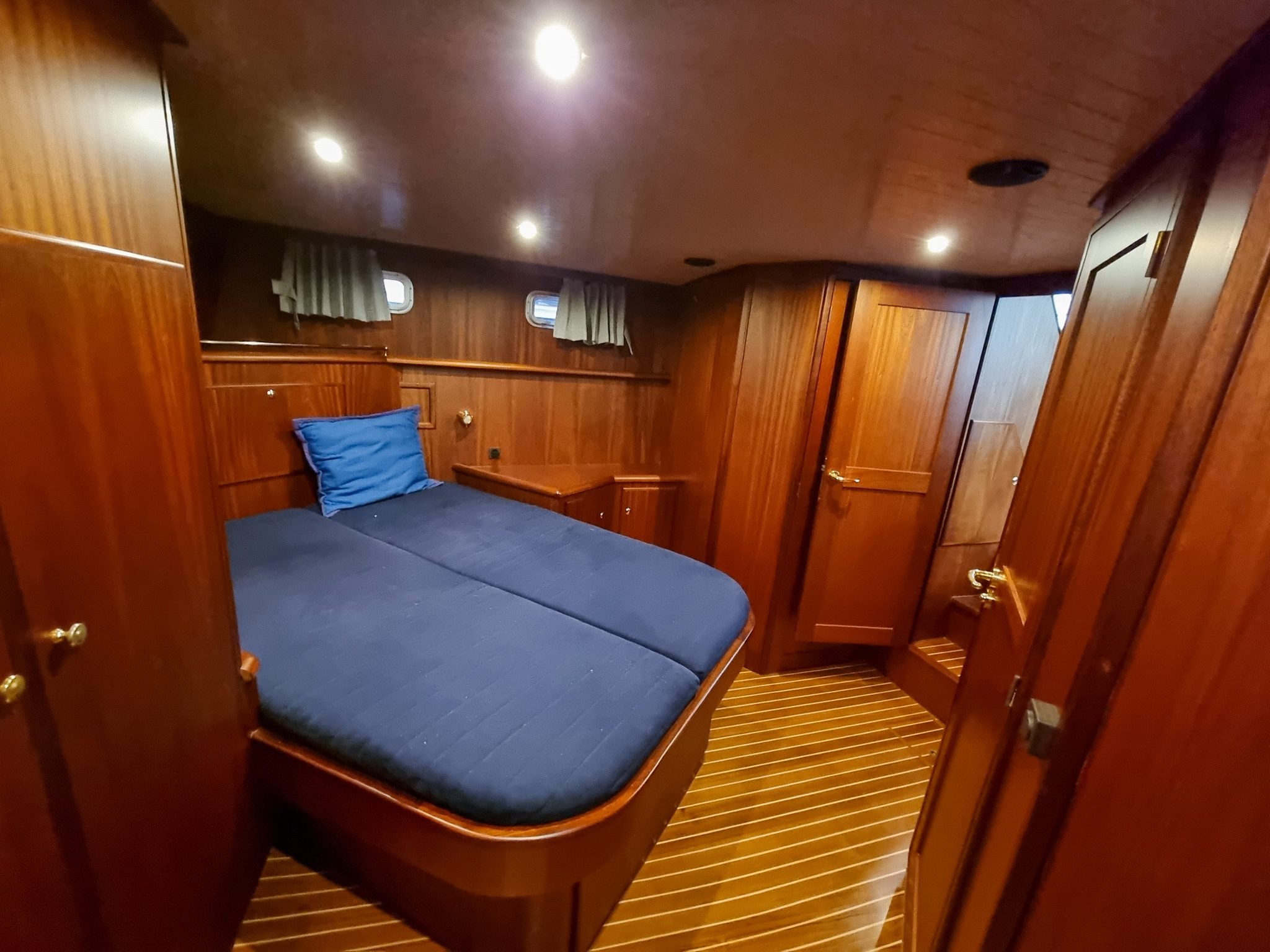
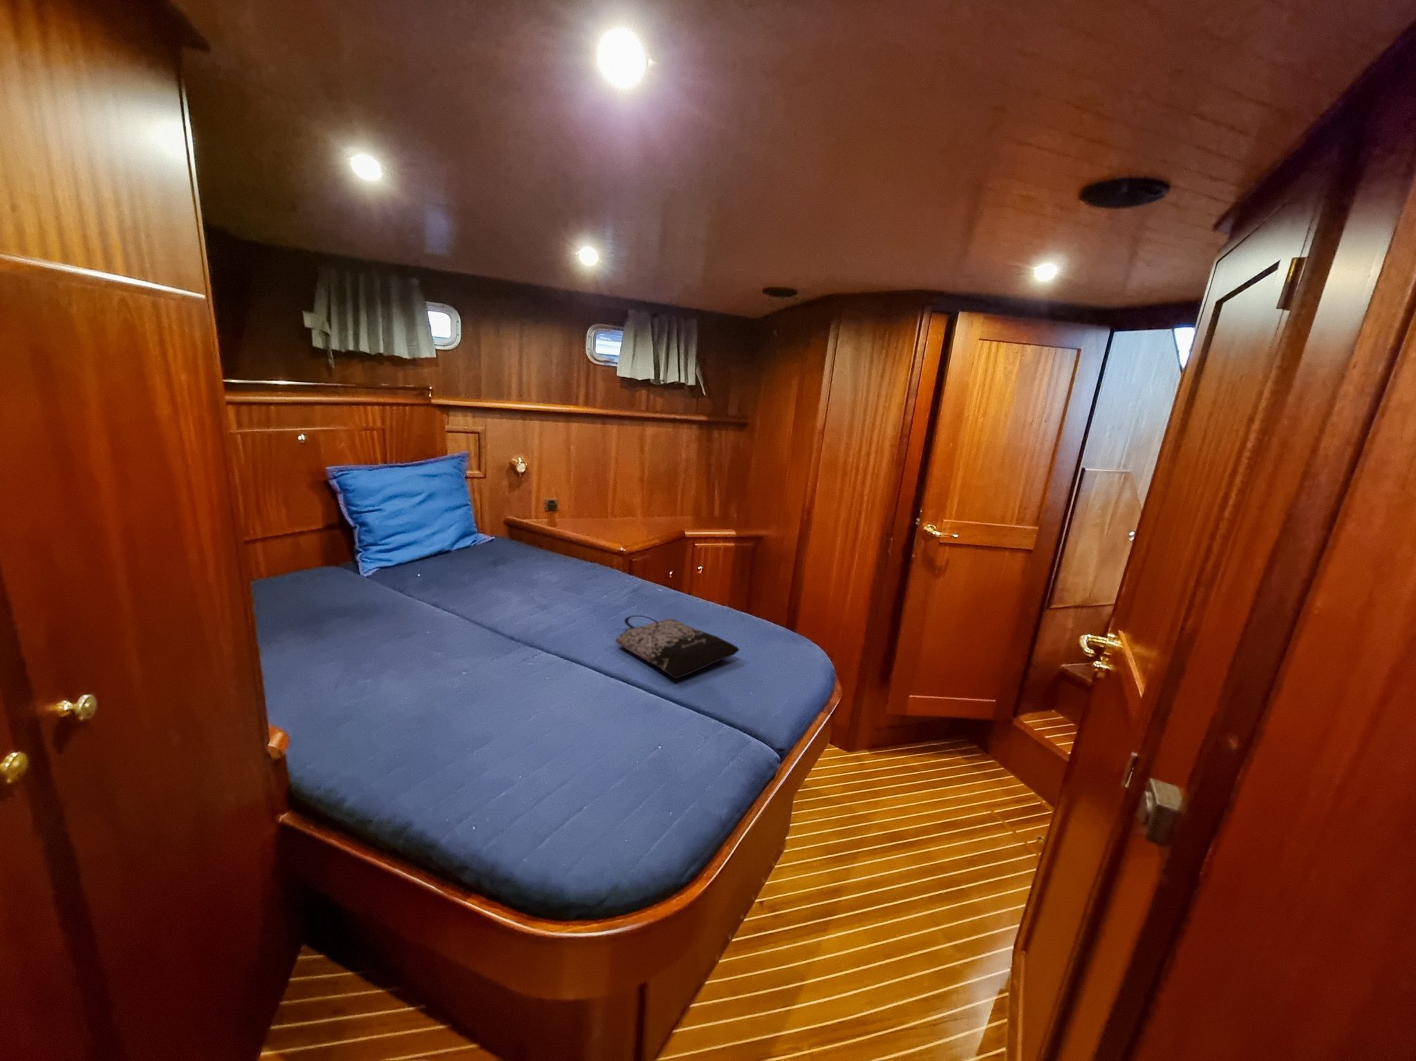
+ tote bag [614,615,740,680]
